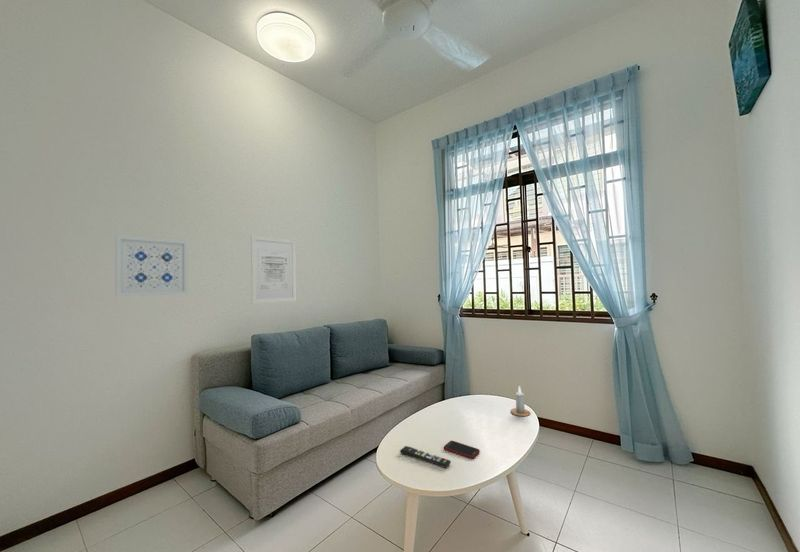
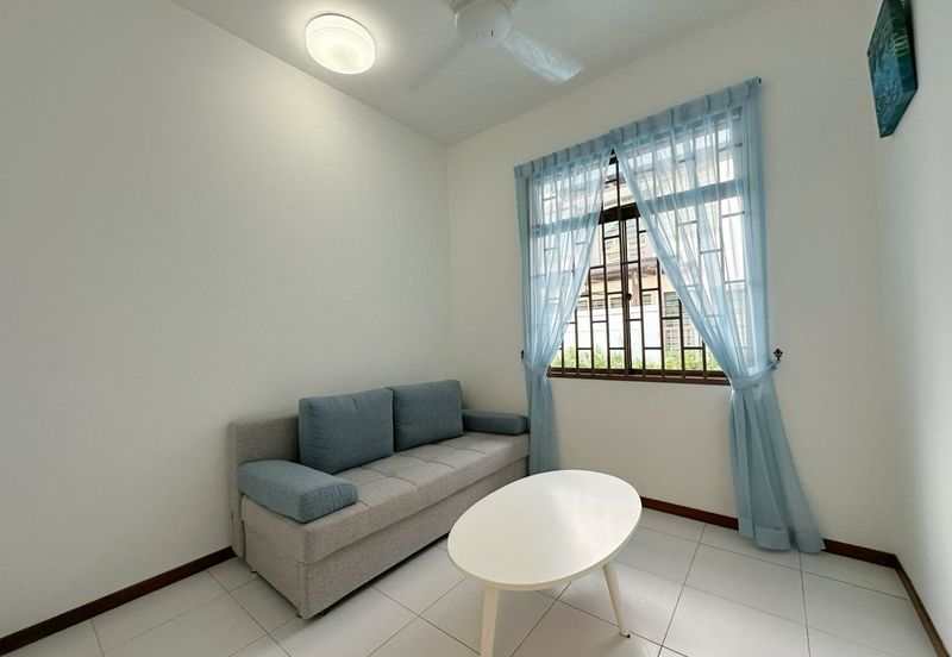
- wall art [114,234,189,297]
- wall art [250,234,297,305]
- remote control [399,445,452,469]
- cell phone [443,440,481,460]
- candle [510,385,531,417]
